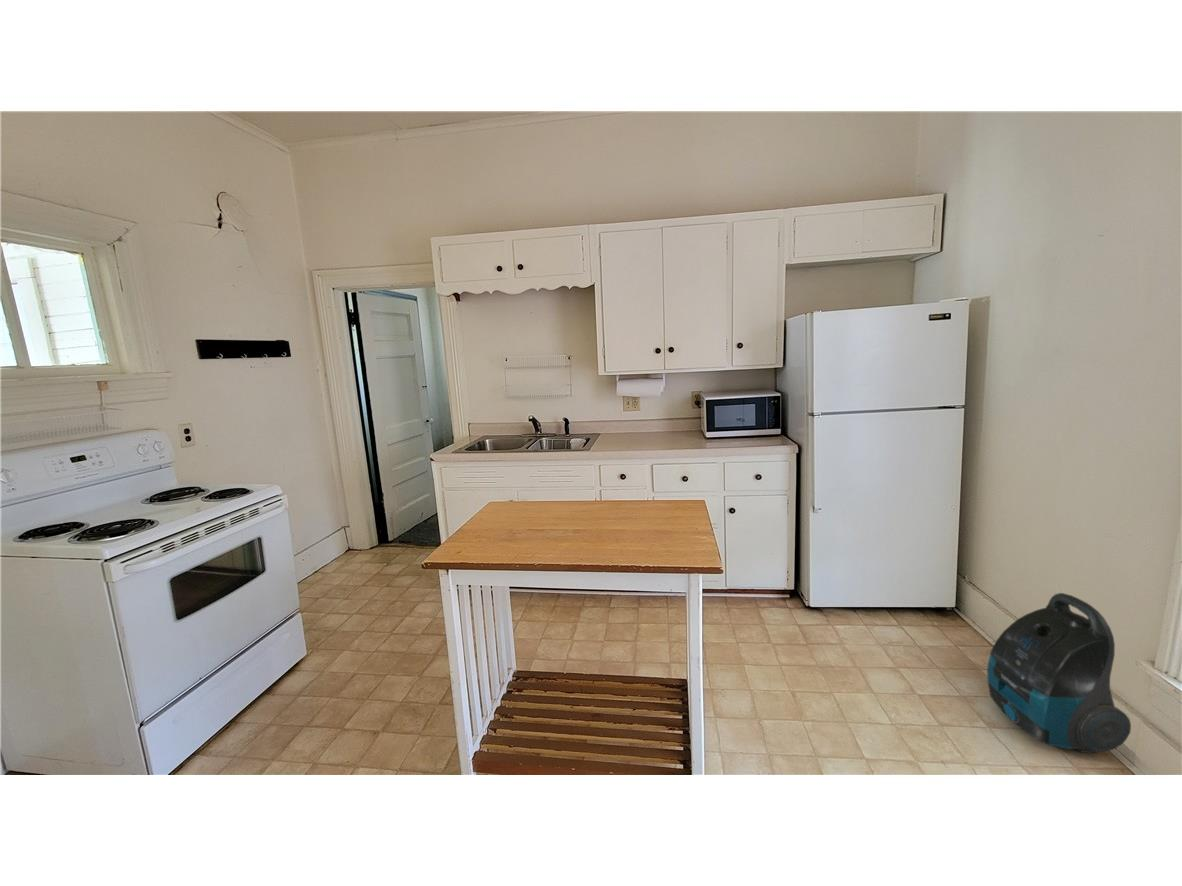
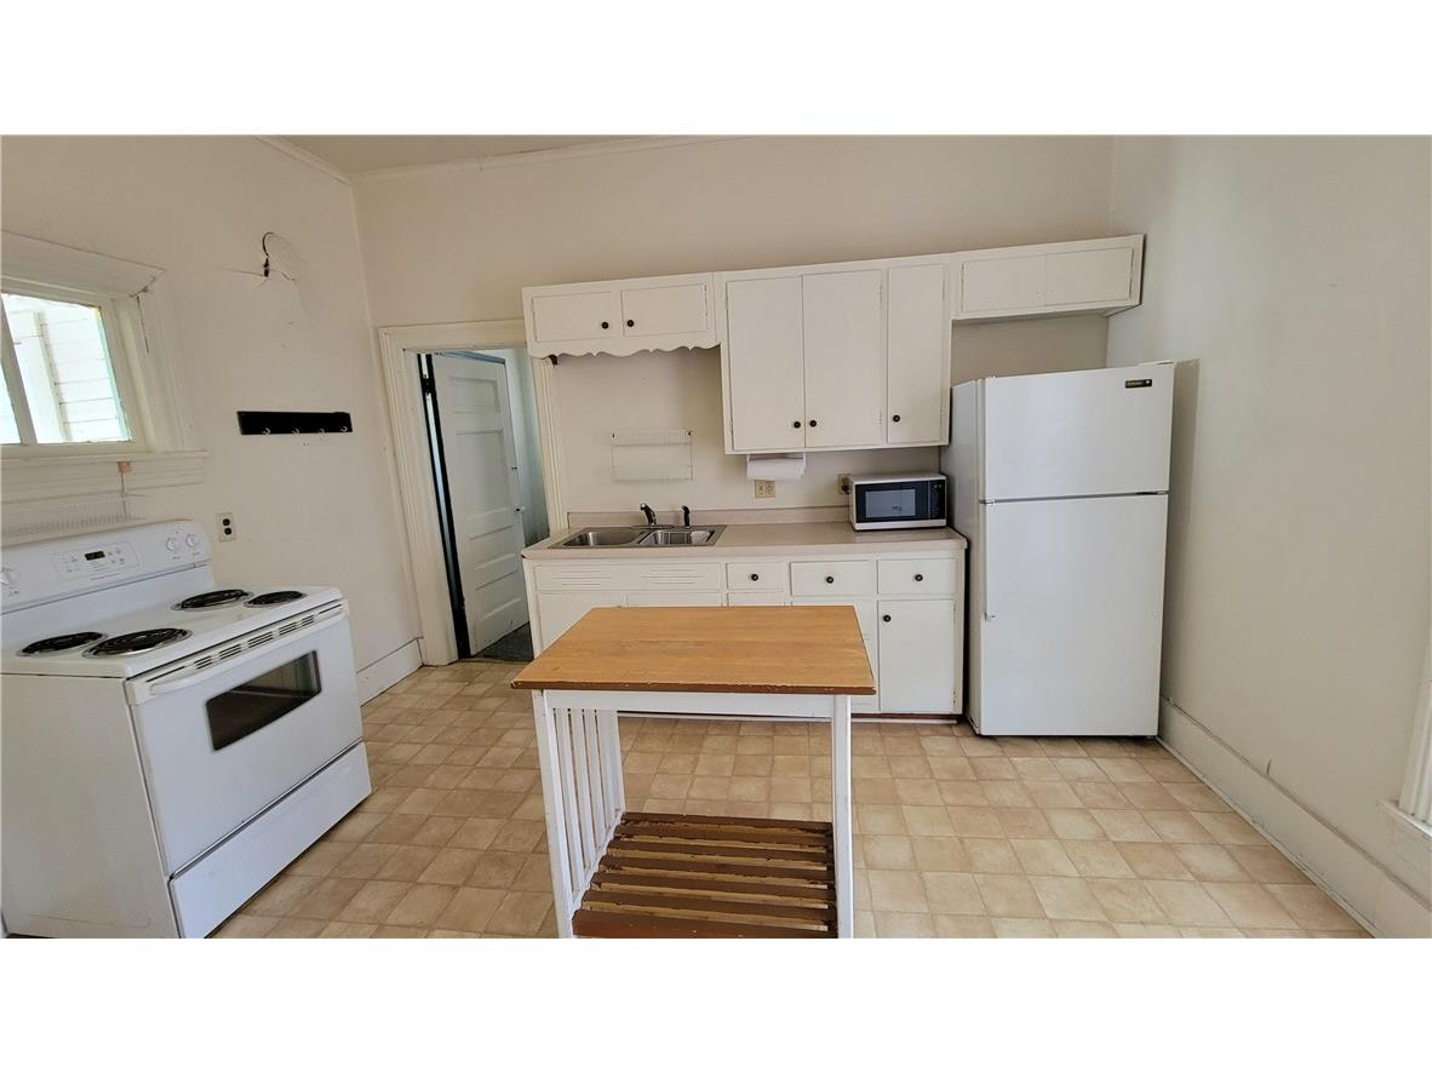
- vacuum cleaner [986,592,1132,754]
